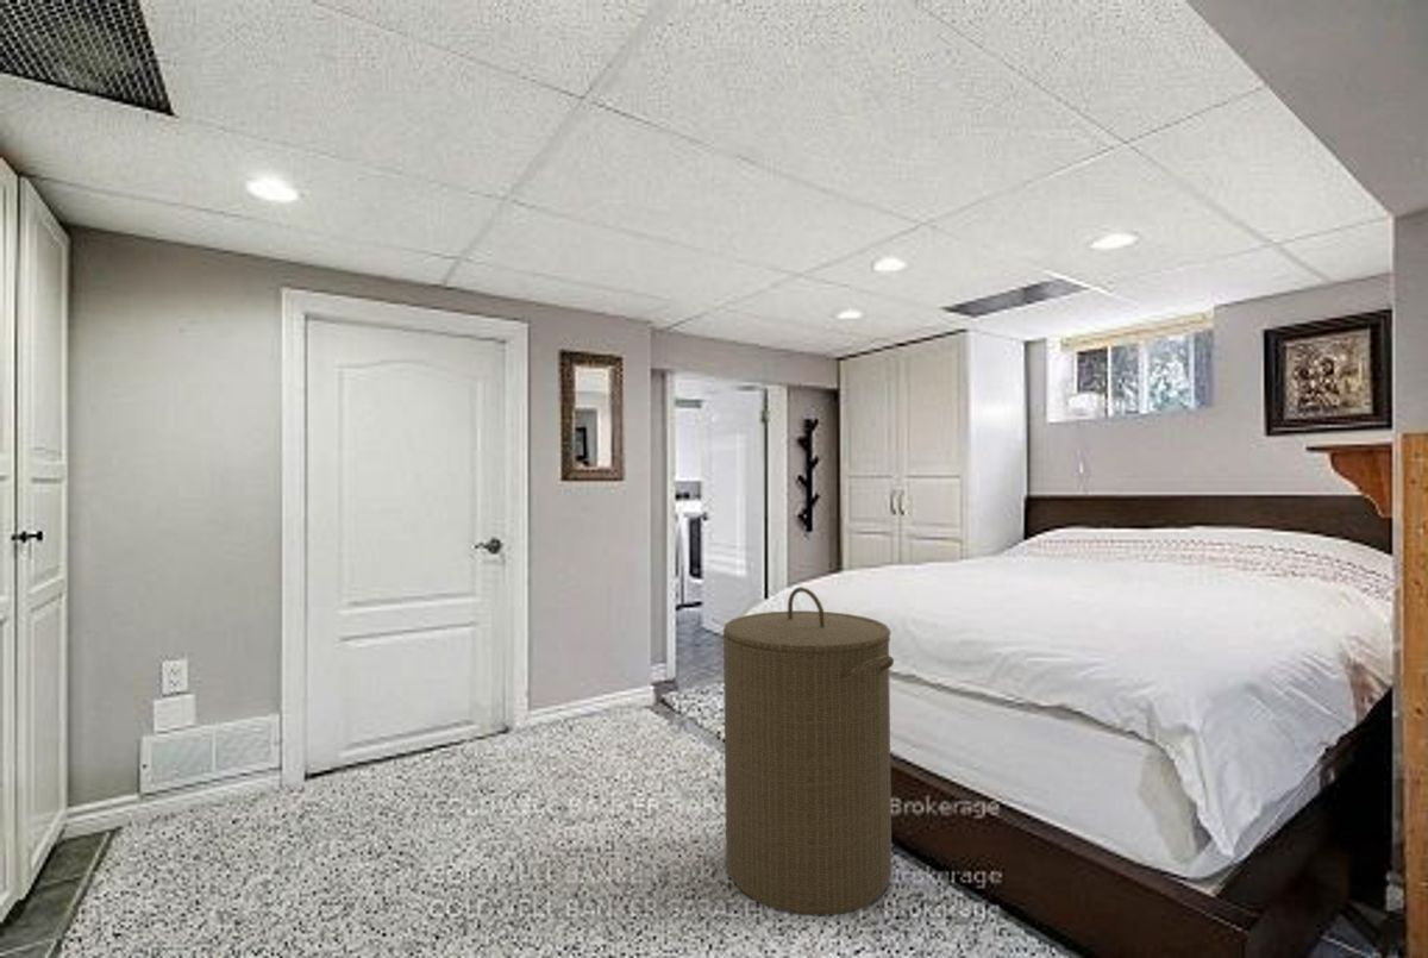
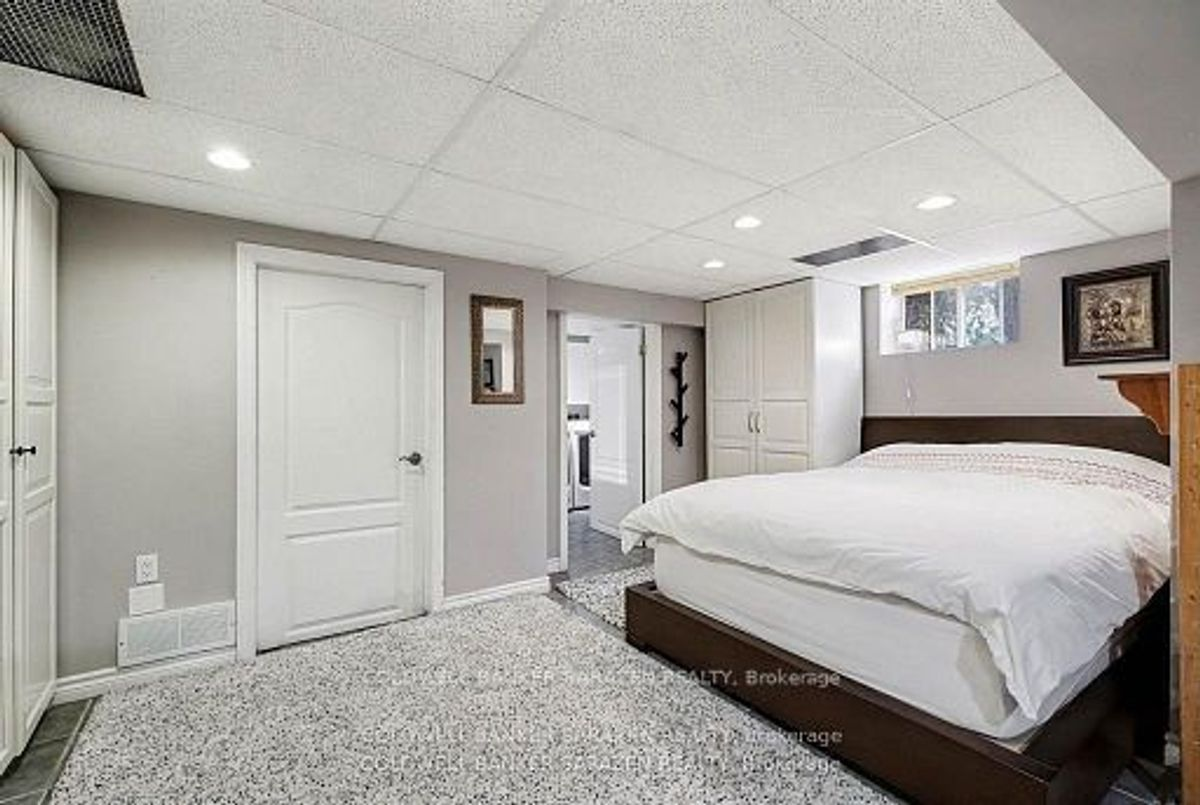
- laundry hamper [721,586,895,918]
